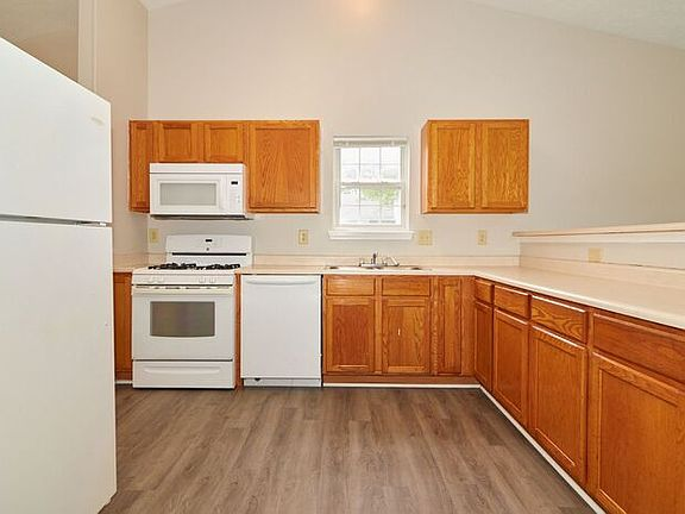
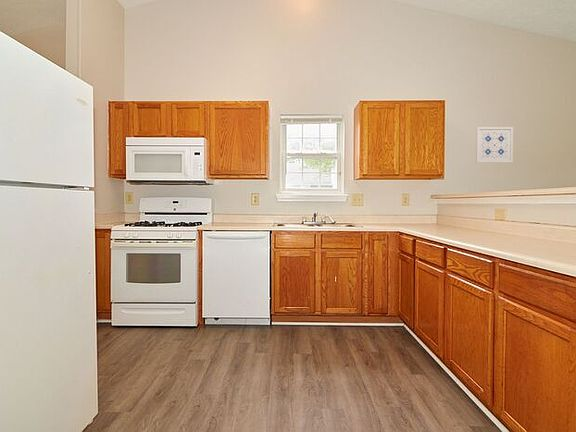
+ wall art [475,126,514,164]
